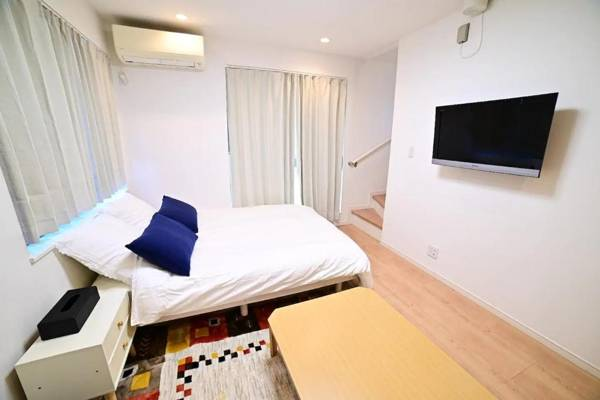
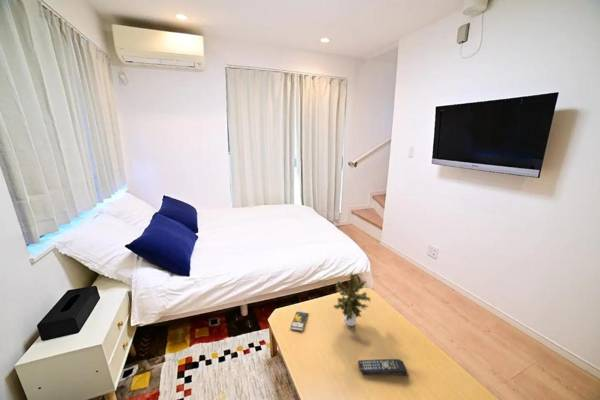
+ smartphone [289,310,309,331]
+ remote control [357,358,409,377]
+ potted plant [332,273,372,327]
